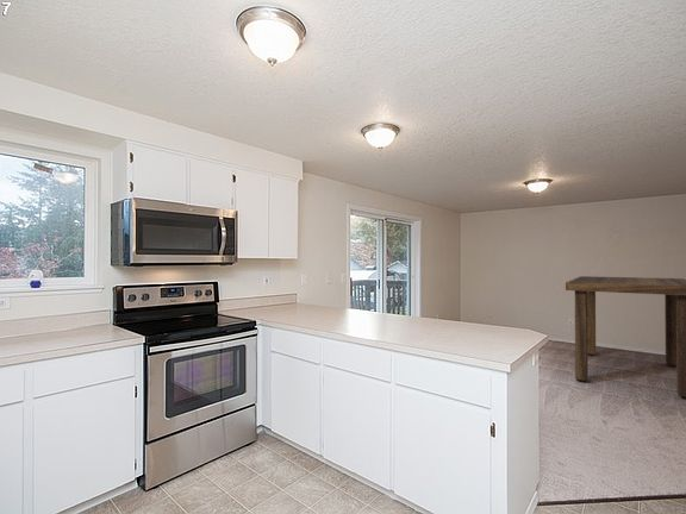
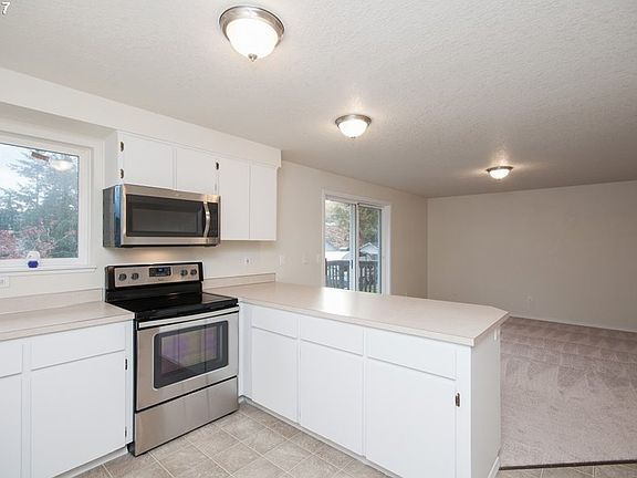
- dining table [565,275,686,400]
